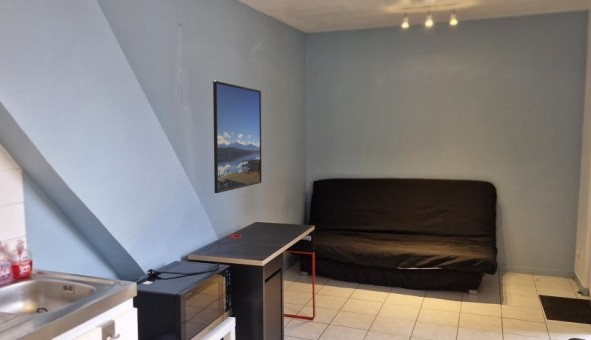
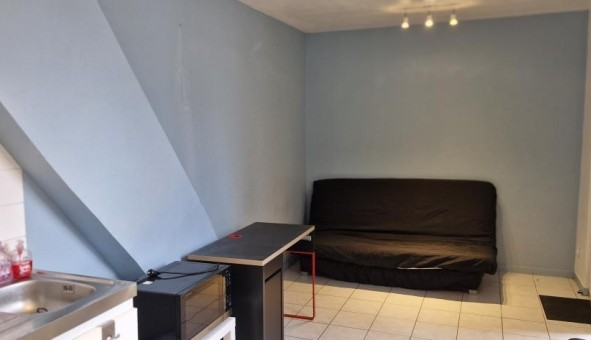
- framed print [212,80,263,194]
